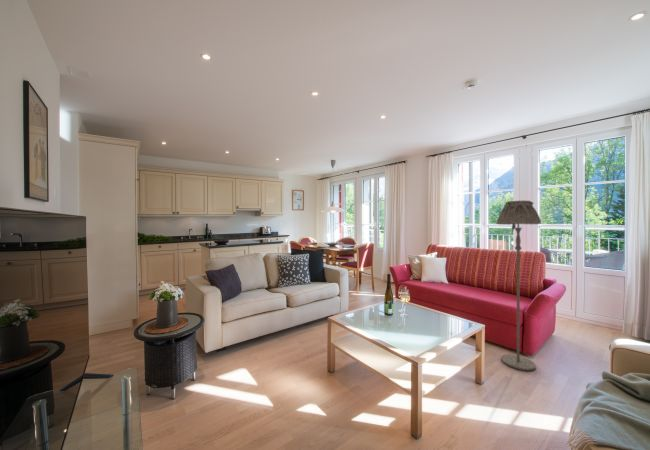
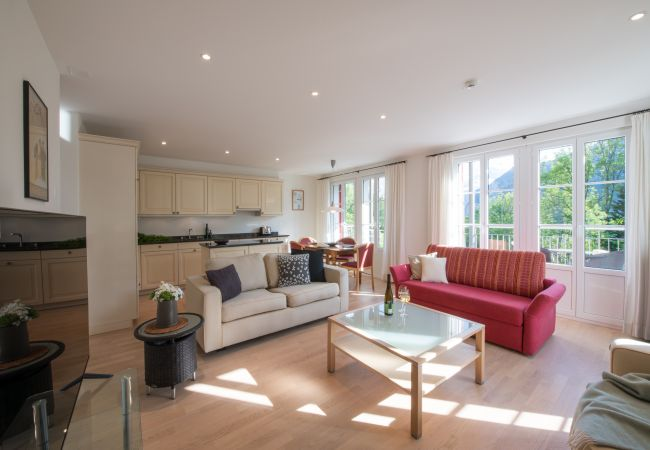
- floor lamp [496,200,542,372]
